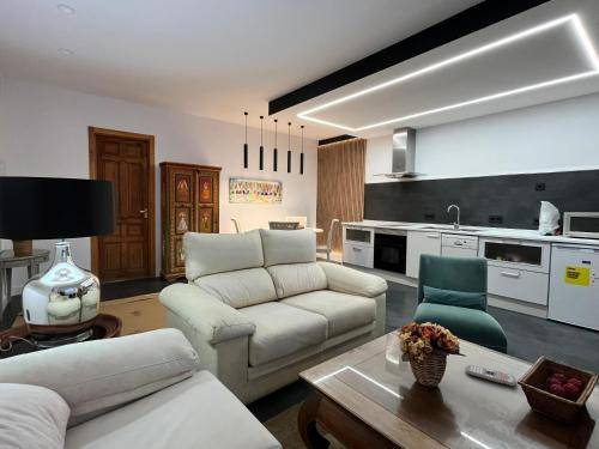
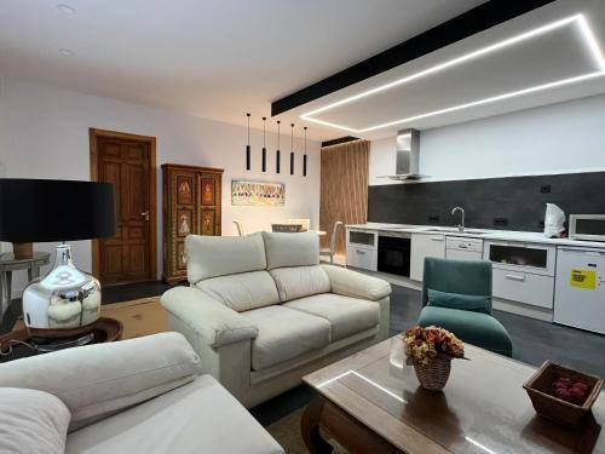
- remote control [464,364,516,388]
